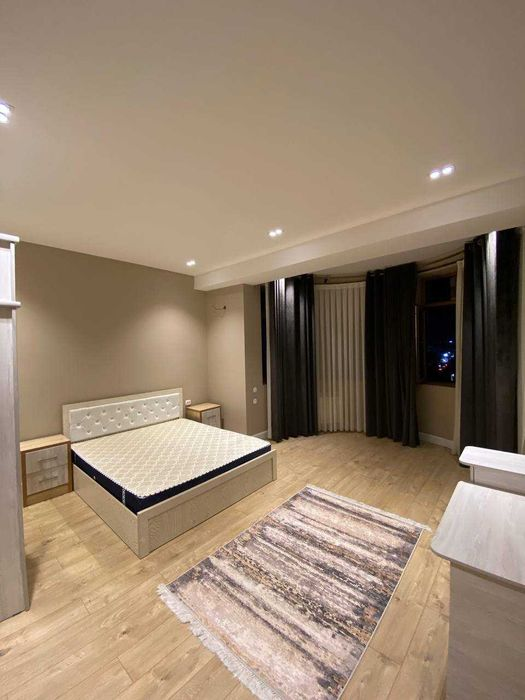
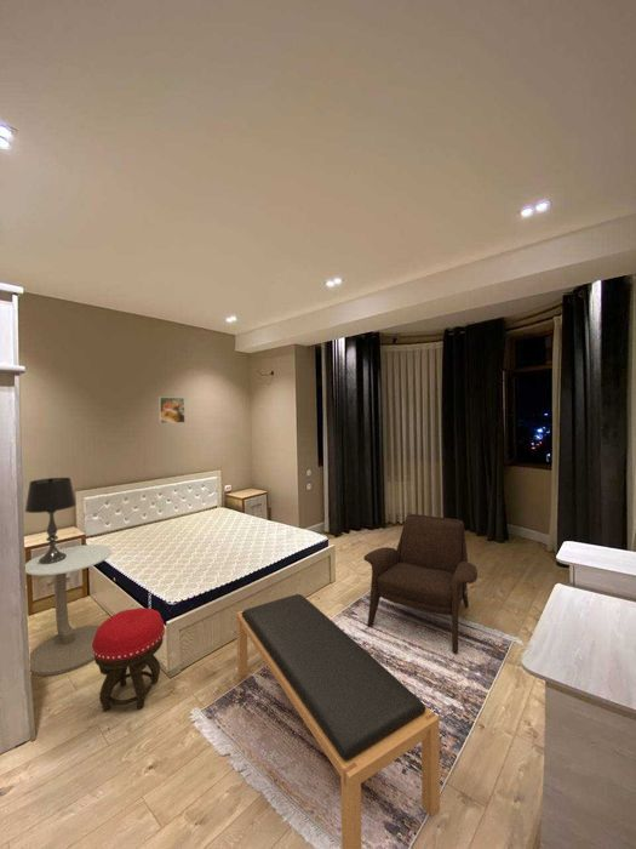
+ stool [92,606,166,712]
+ bench [235,593,441,849]
+ armchair [362,513,479,655]
+ side table [24,543,113,677]
+ table lamp [24,477,78,564]
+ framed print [157,395,187,424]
